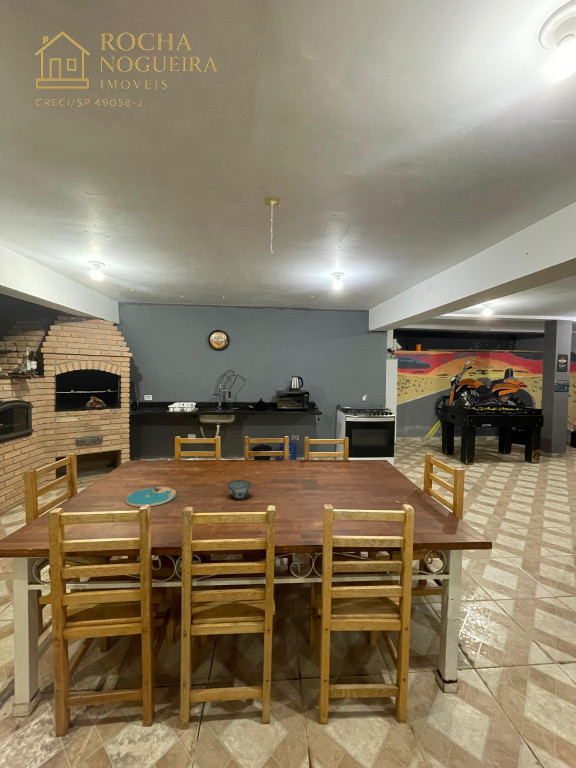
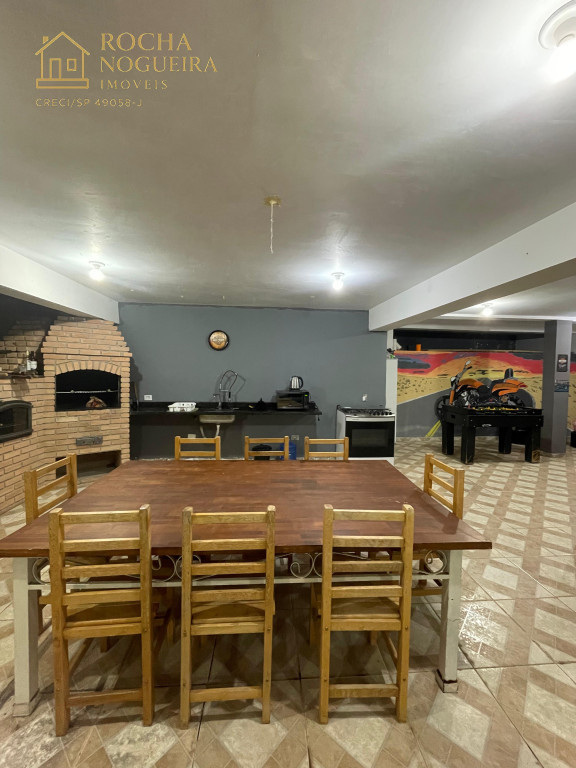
- bowl [227,479,252,500]
- plate [124,486,177,508]
